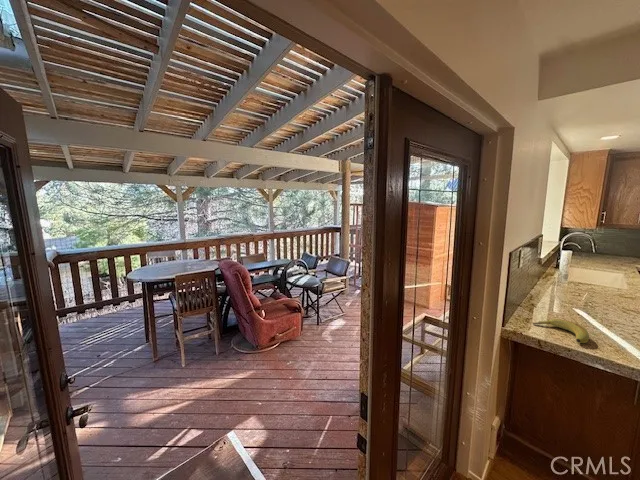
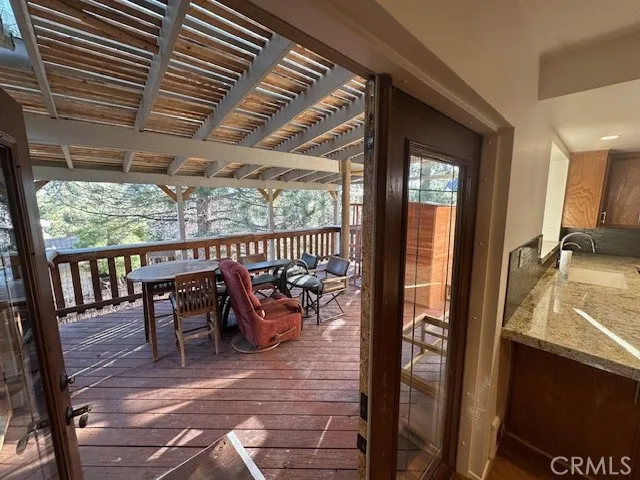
- banana [532,318,590,344]
